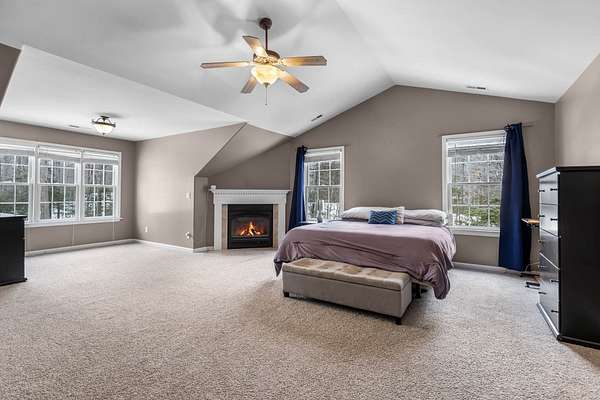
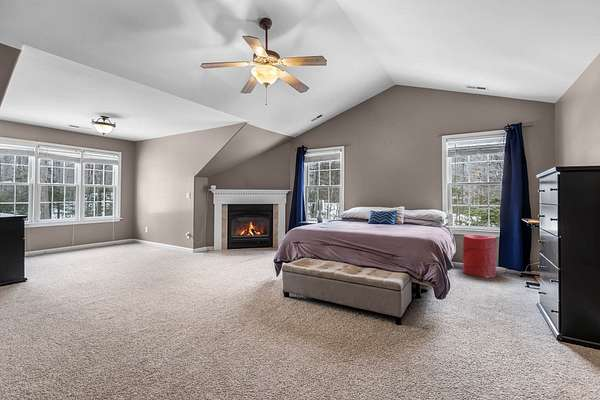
+ laundry hamper [462,234,498,278]
